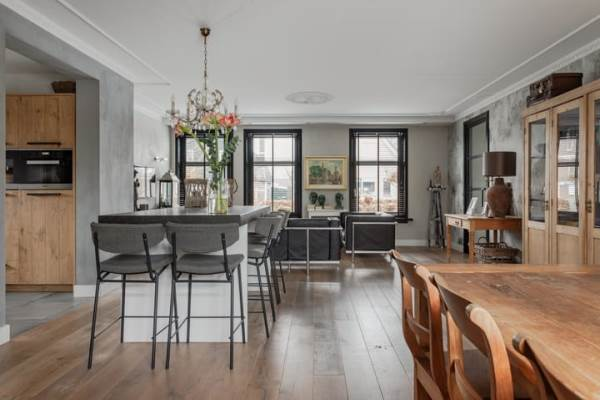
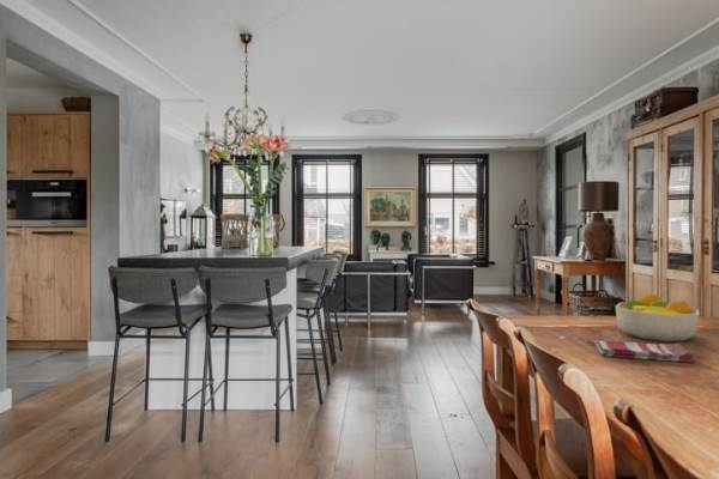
+ dish towel [594,340,695,363]
+ fruit bowl [615,291,700,342]
